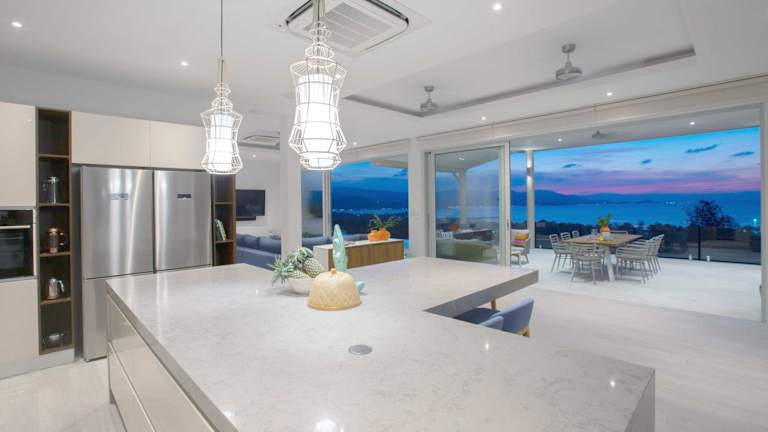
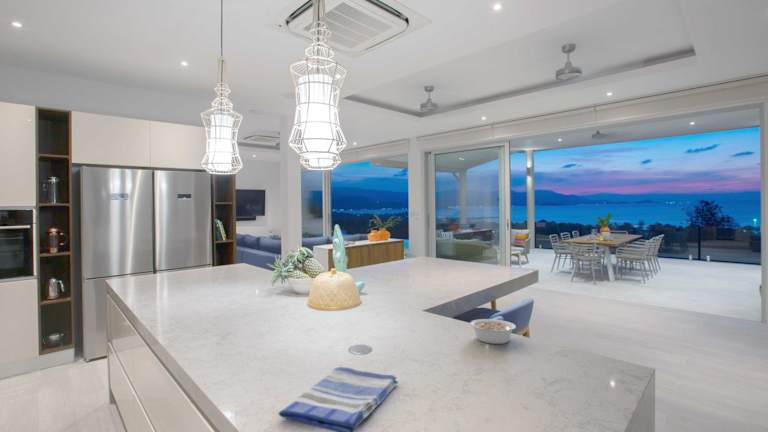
+ dish towel [278,366,399,432]
+ legume [469,318,519,345]
